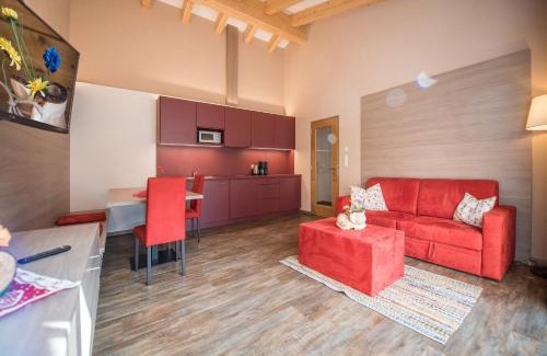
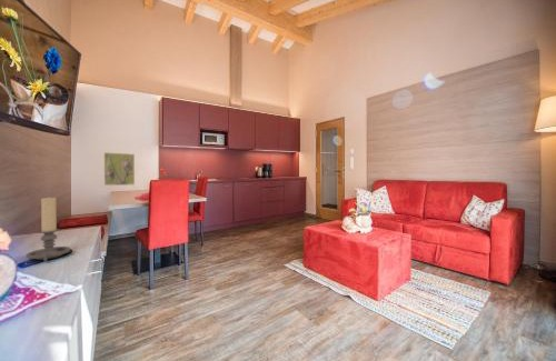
+ candle holder [24,195,71,263]
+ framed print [103,151,136,187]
